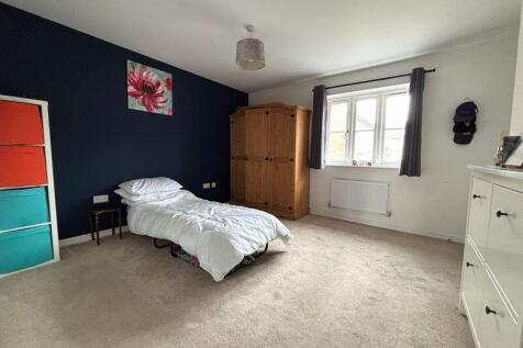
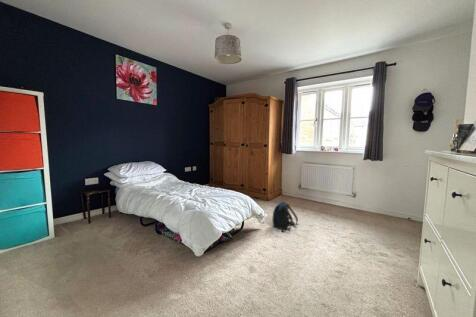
+ backpack [272,201,299,233]
